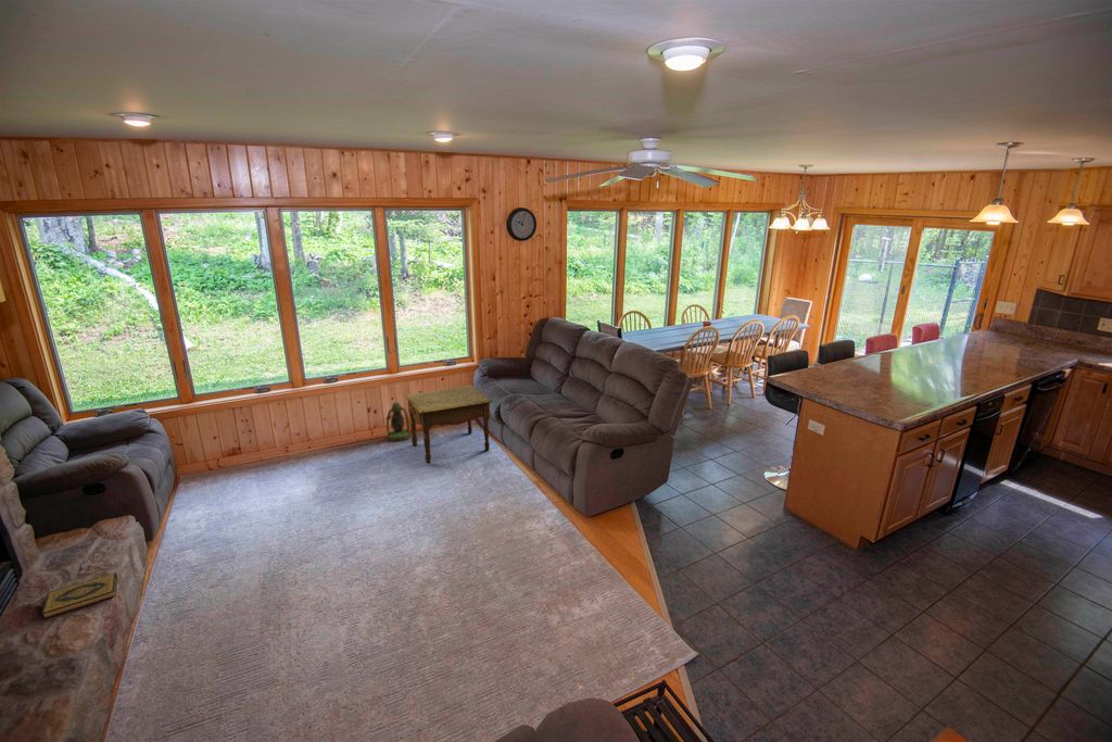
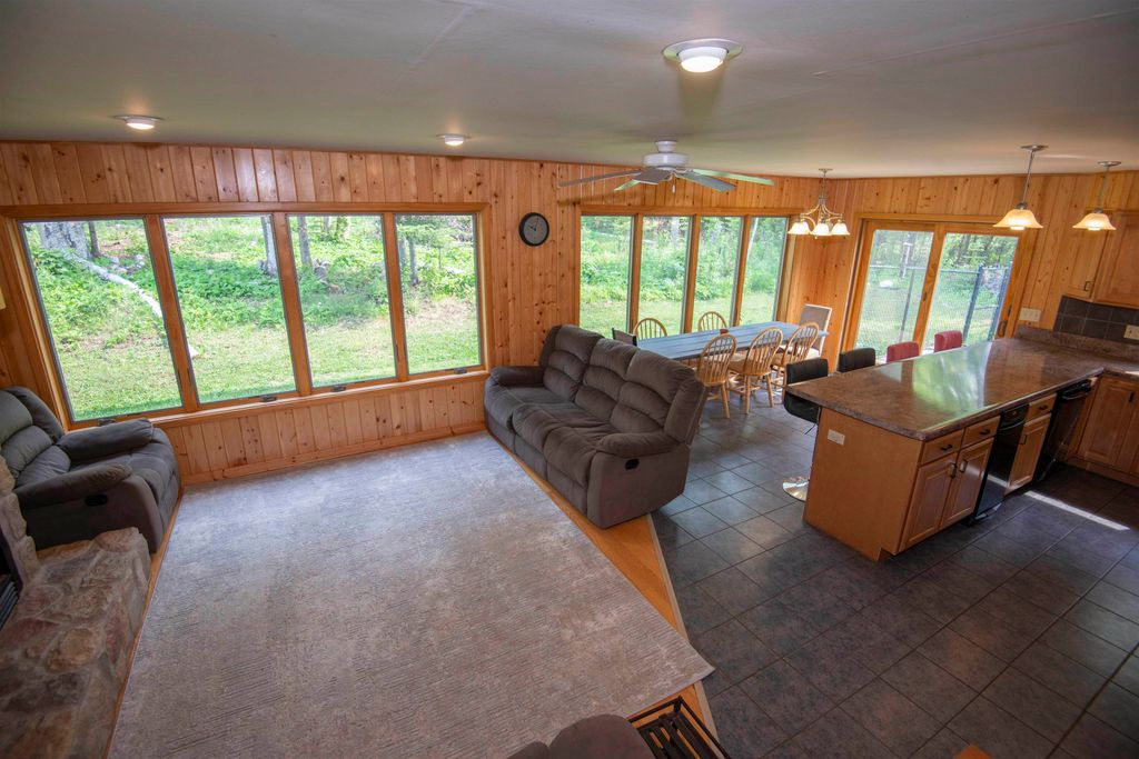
- hardback book [41,571,118,620]
- side table [404,383,494,465]
- lantern [386,401,410,442]
